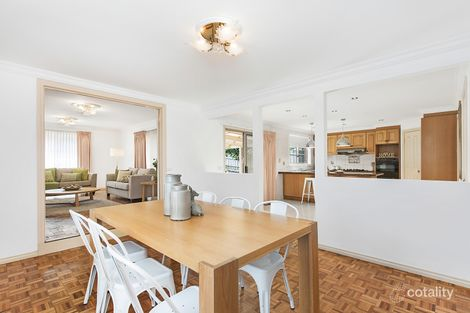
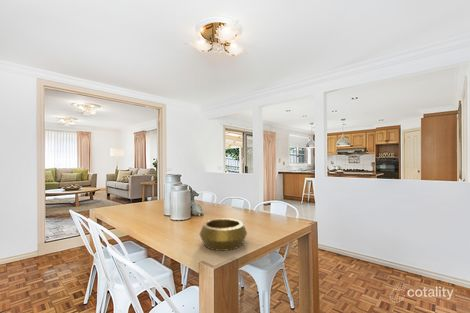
+ decorative bowl [199,217,248,252]
